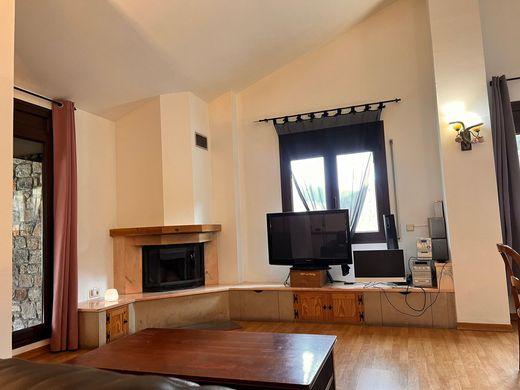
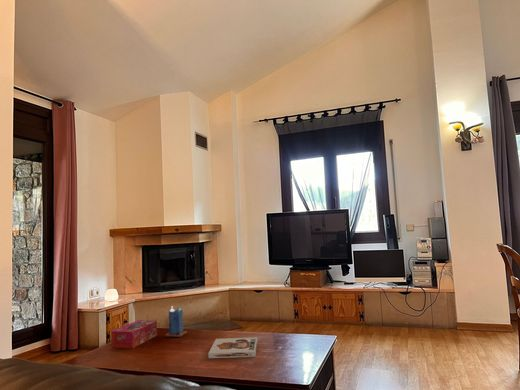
+ tissue box [111,319,158,349]
+ board game [207,336,258,359]
+ candle [164,306,188,338]
